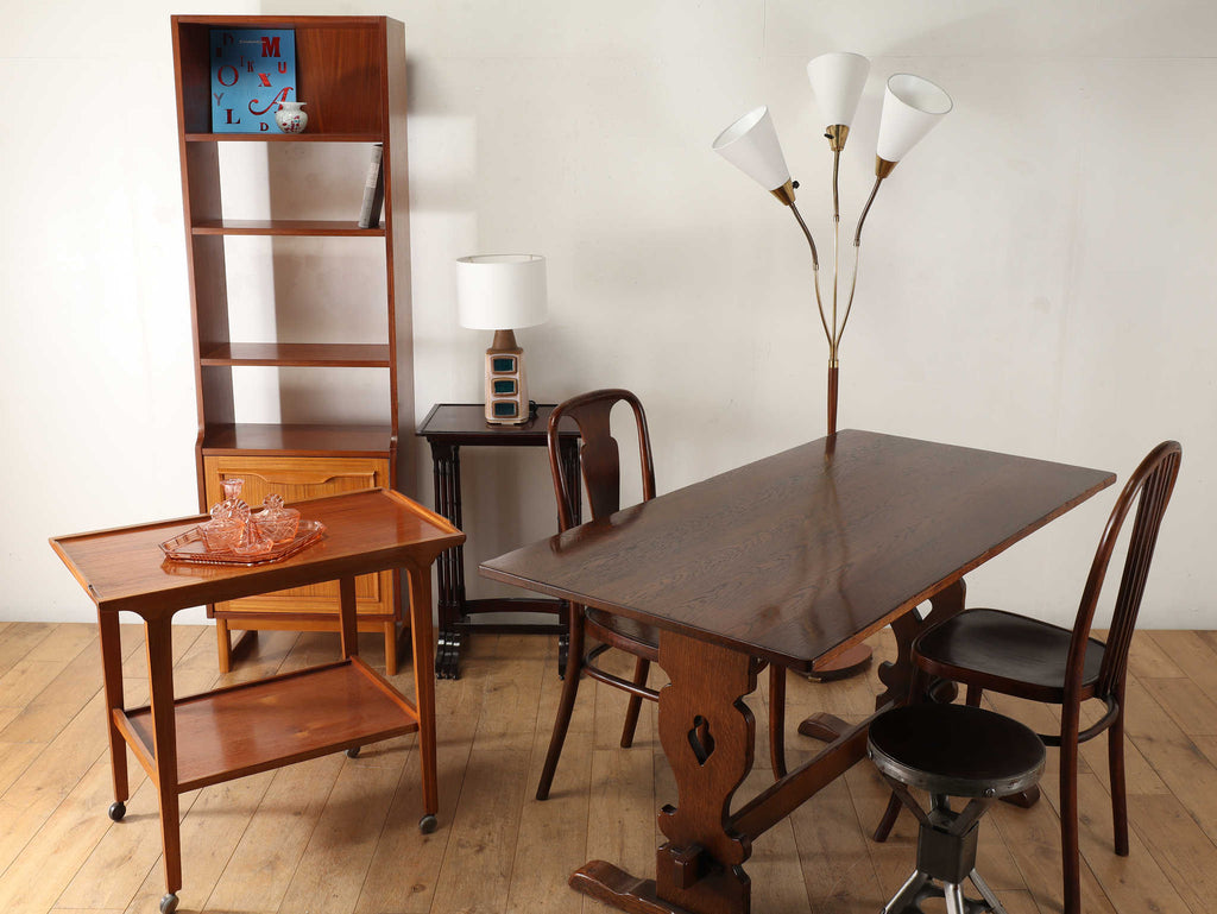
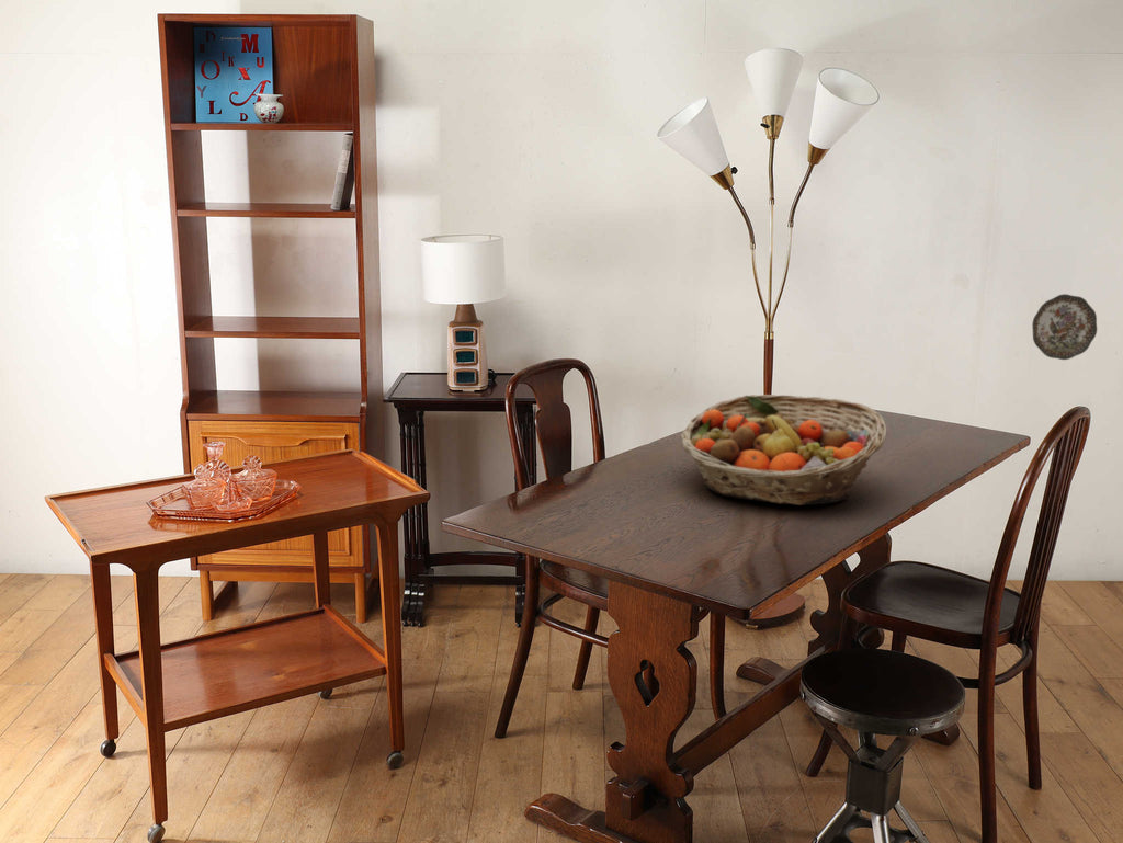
+ fruit basket [680,394,887,506]
+ decorative plate [1031,293,1098,361]
